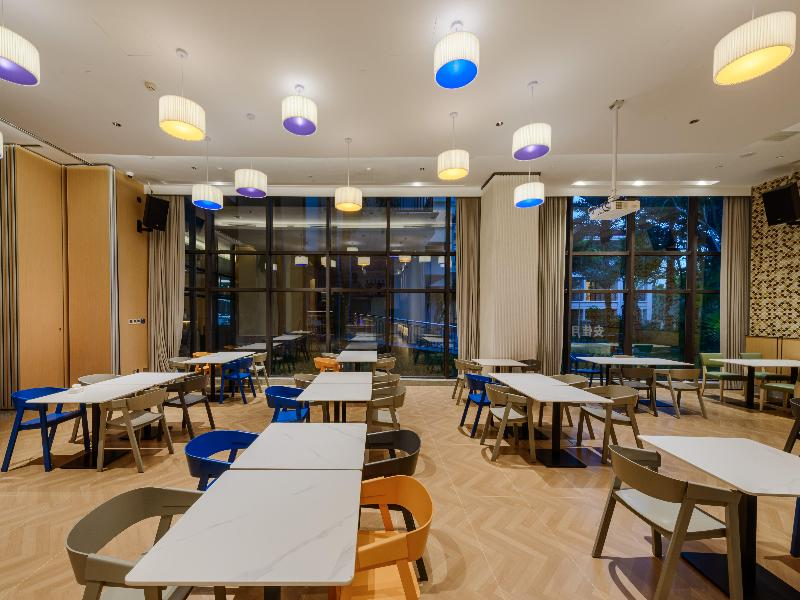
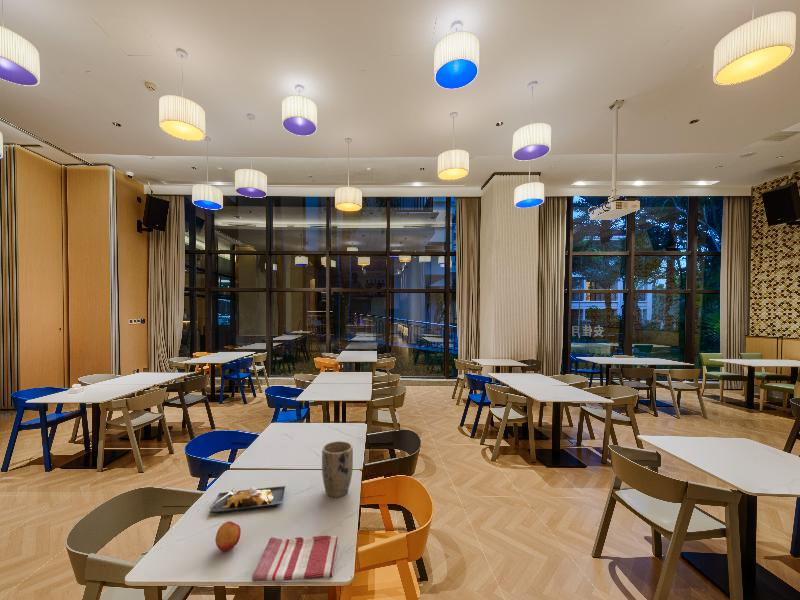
+ plant pot [321,440,354,498]
+ dish towel [251,535,339,583]
+ fruit [214,521,242,552]
+ plate [208,484,286,515]
